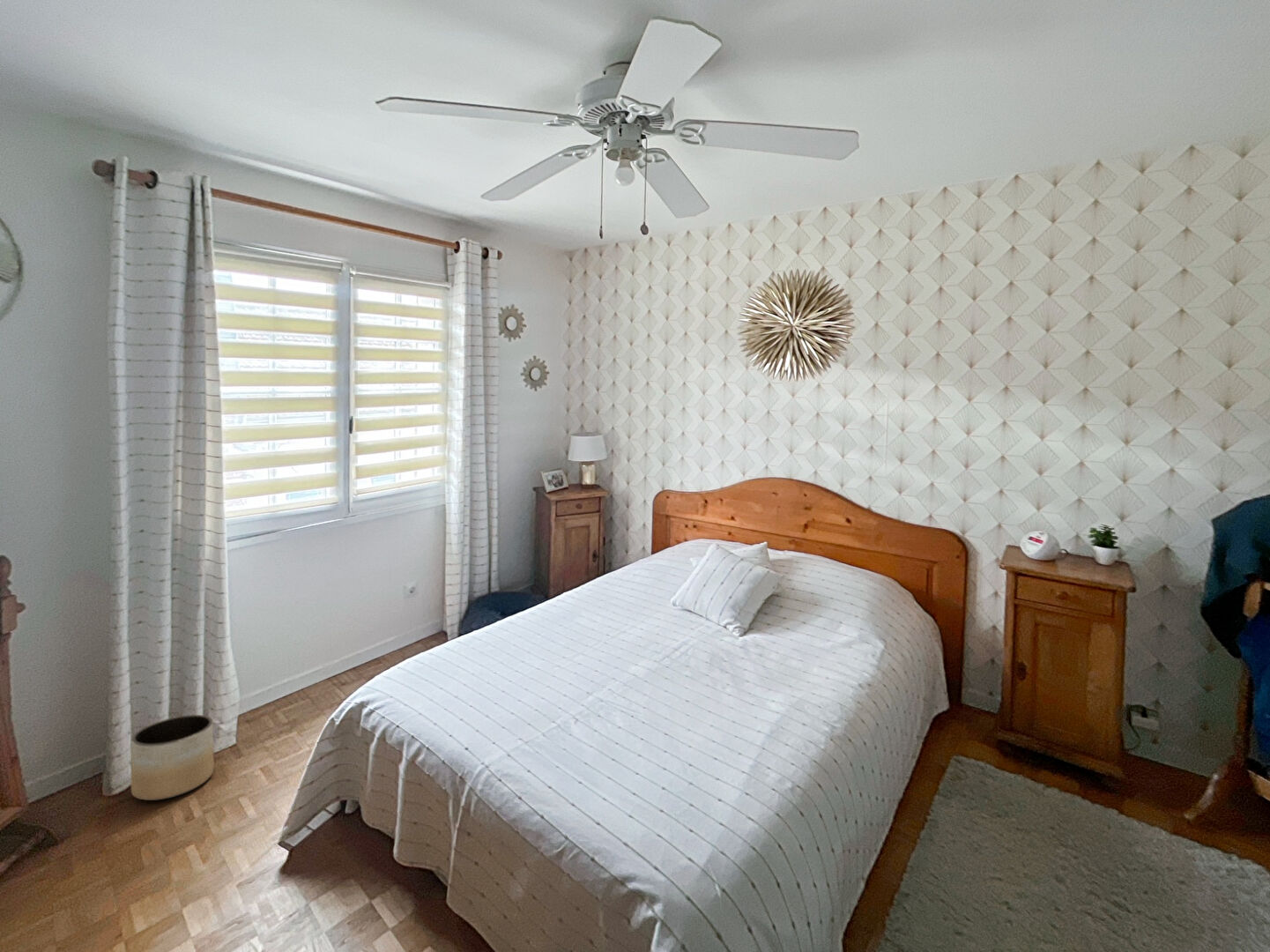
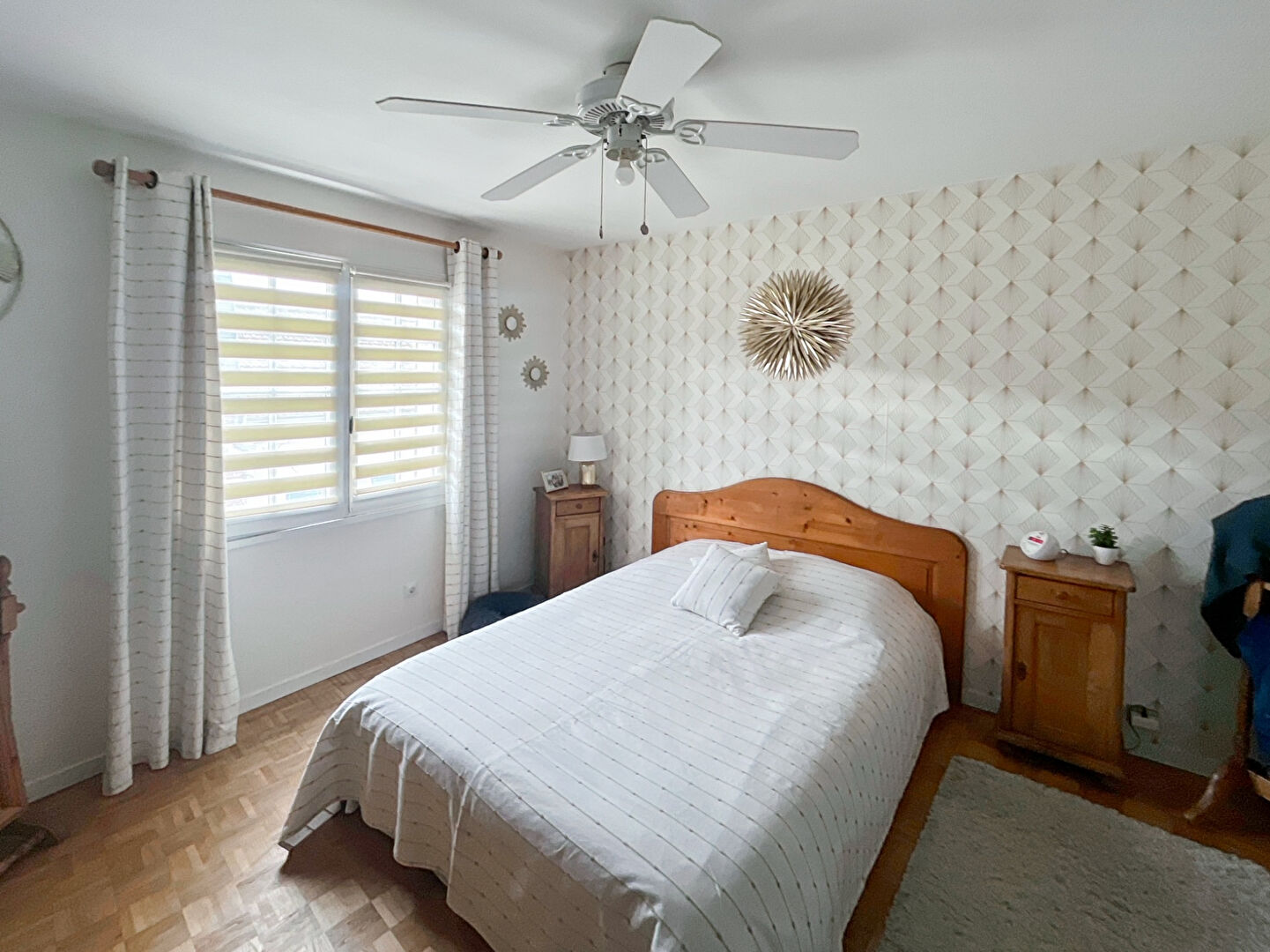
- planter [130,714,215,801]
